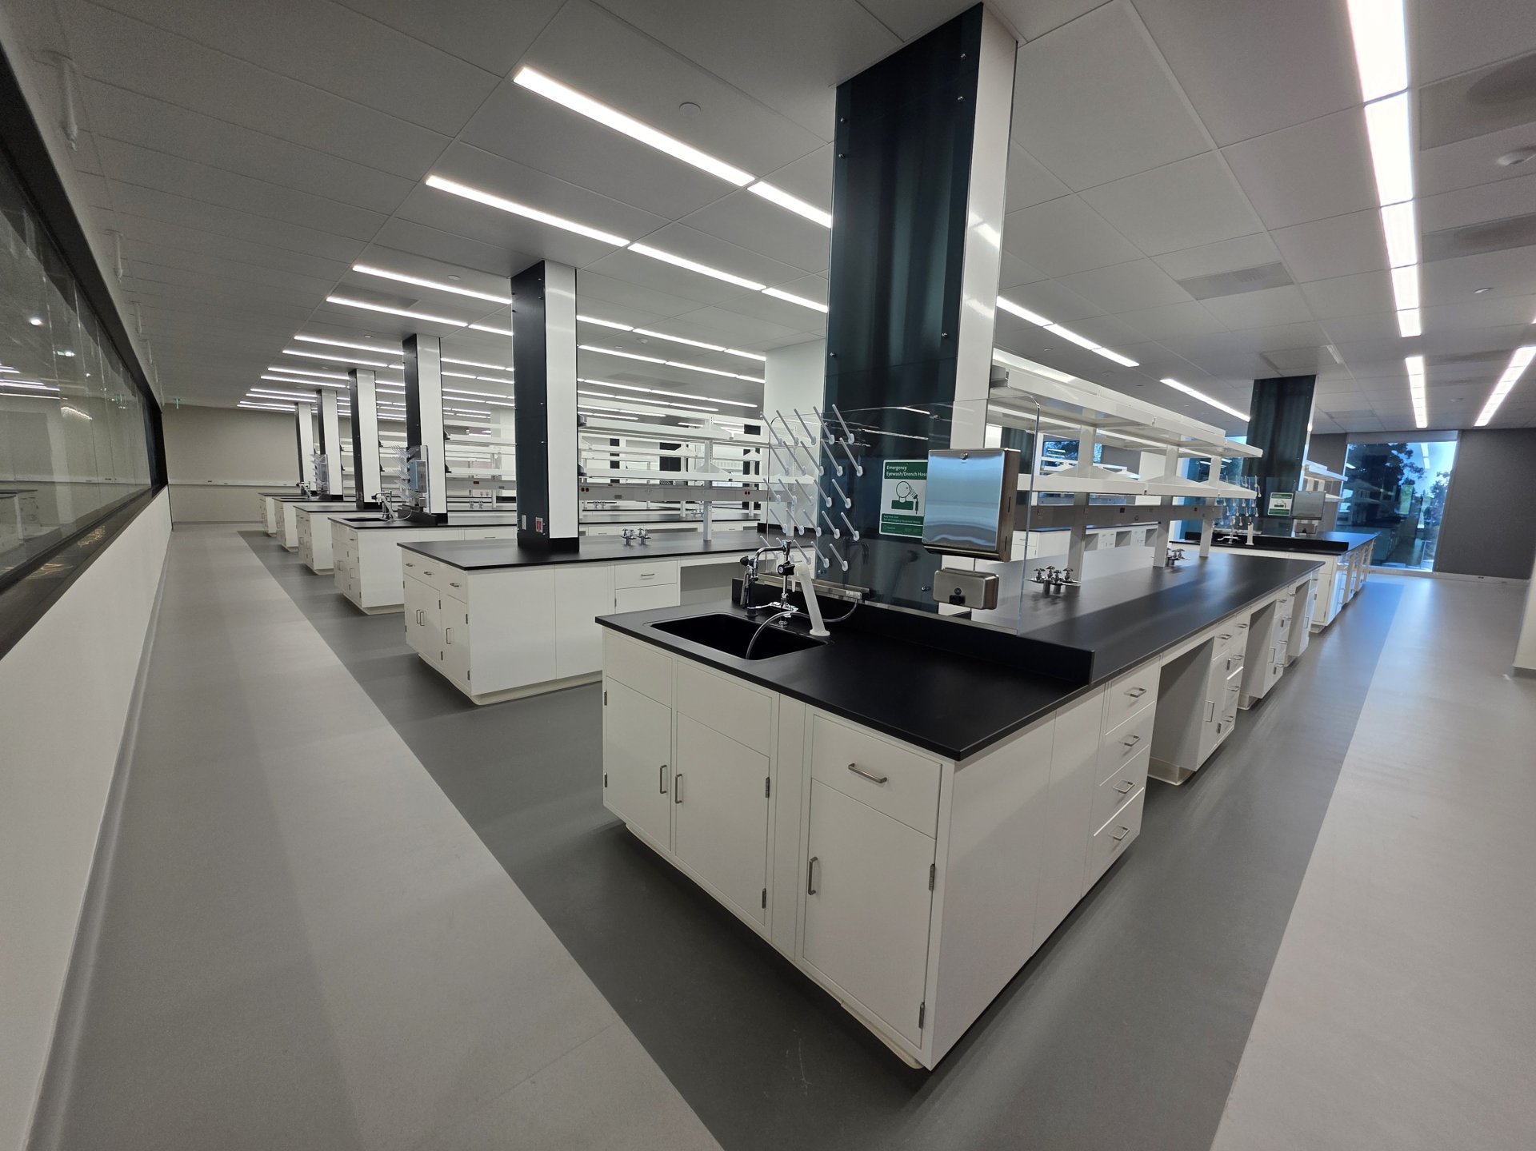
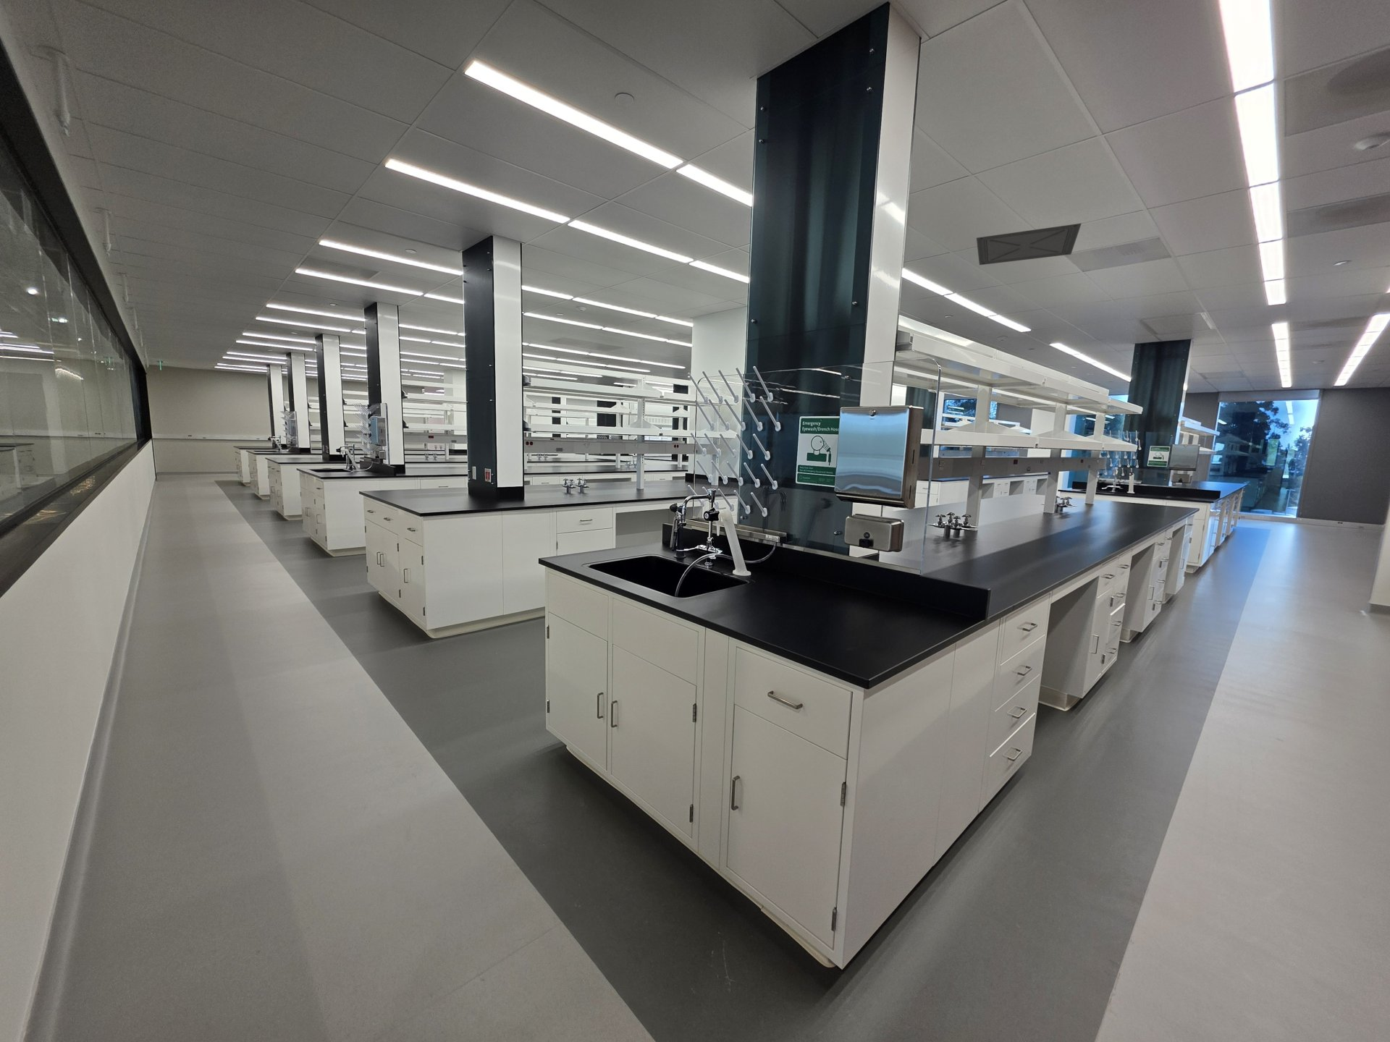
+ ceiling vent [976,223,1081,266]
